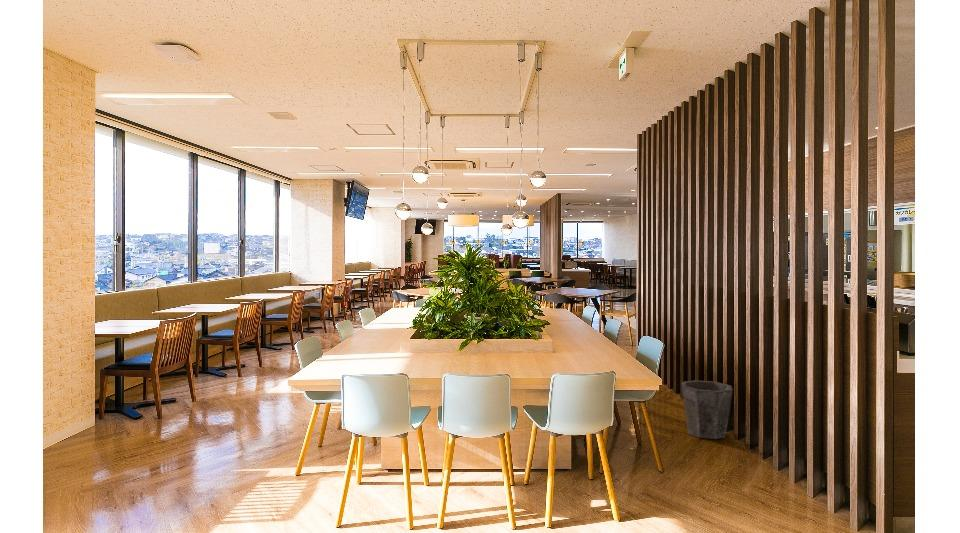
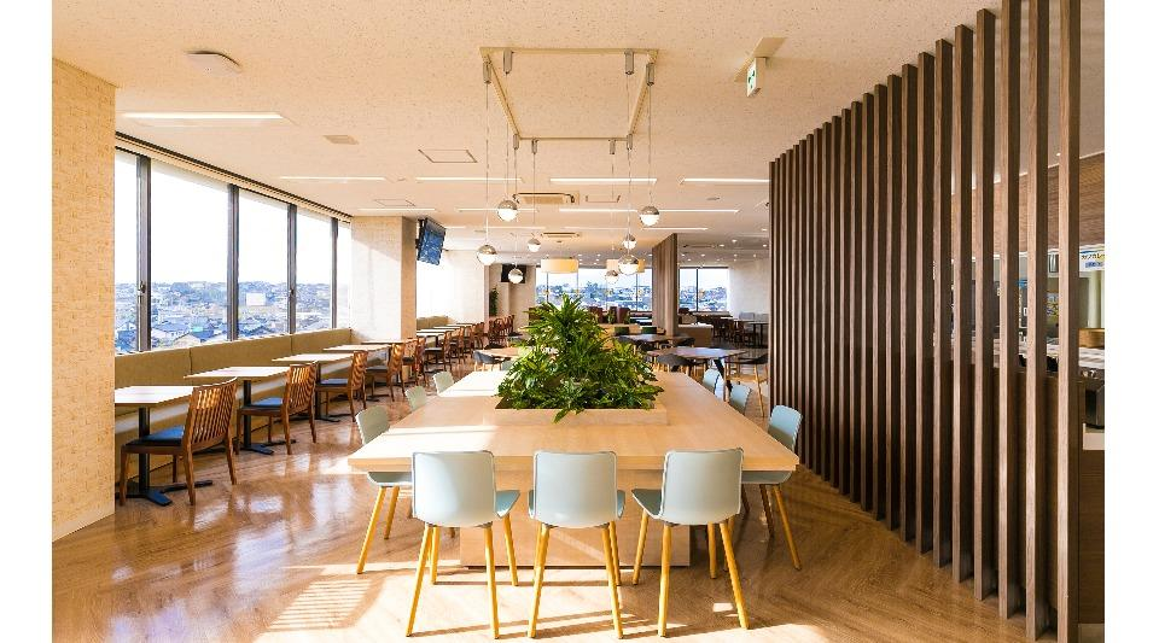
- waste bin [681,379,734,440]
